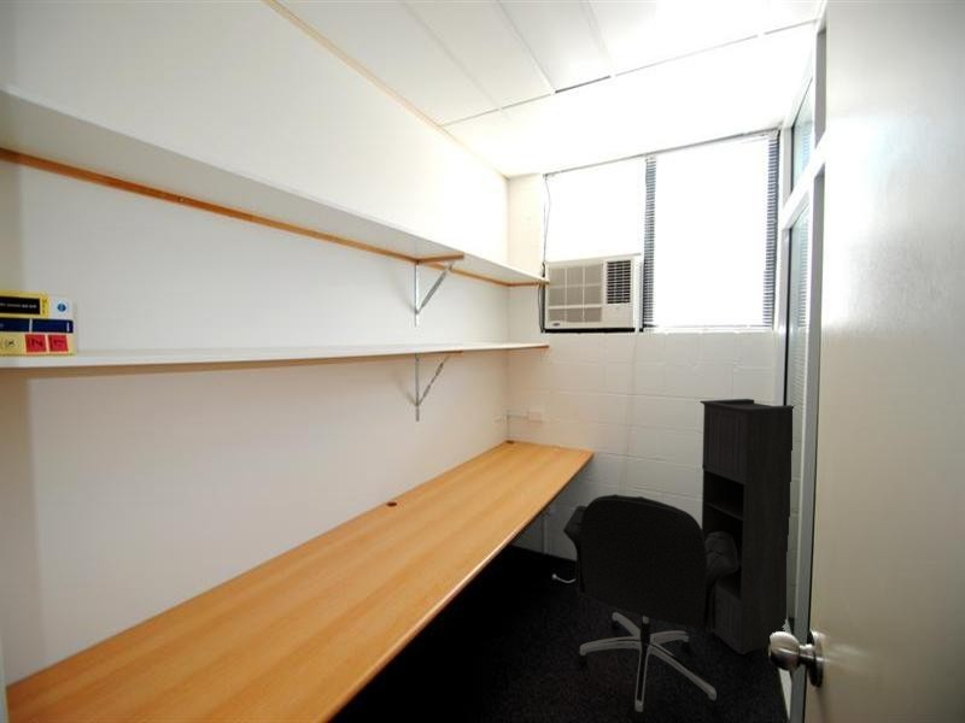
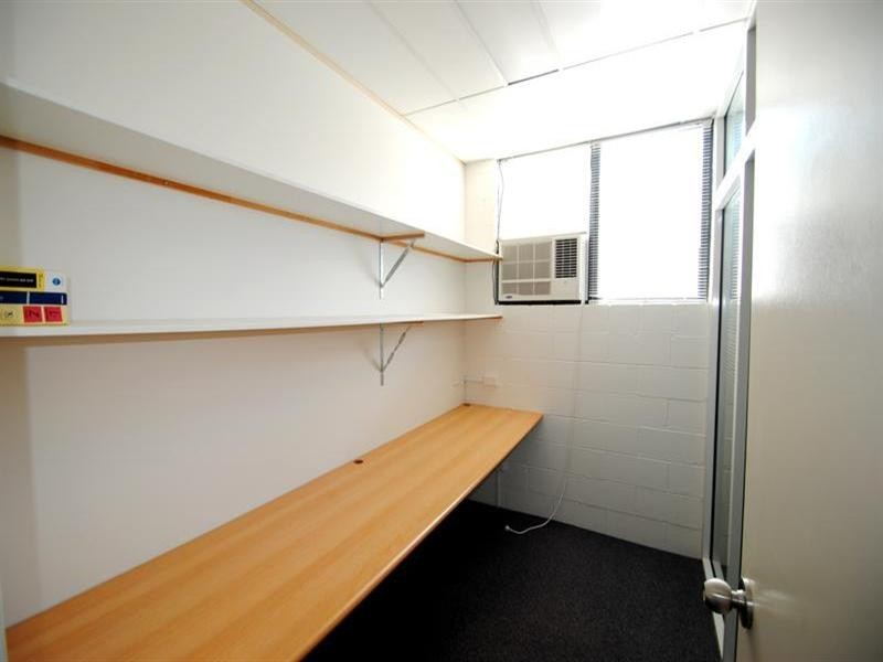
- office chair [562,493,738,723]
- storage cabinet [698,398,795,656]
